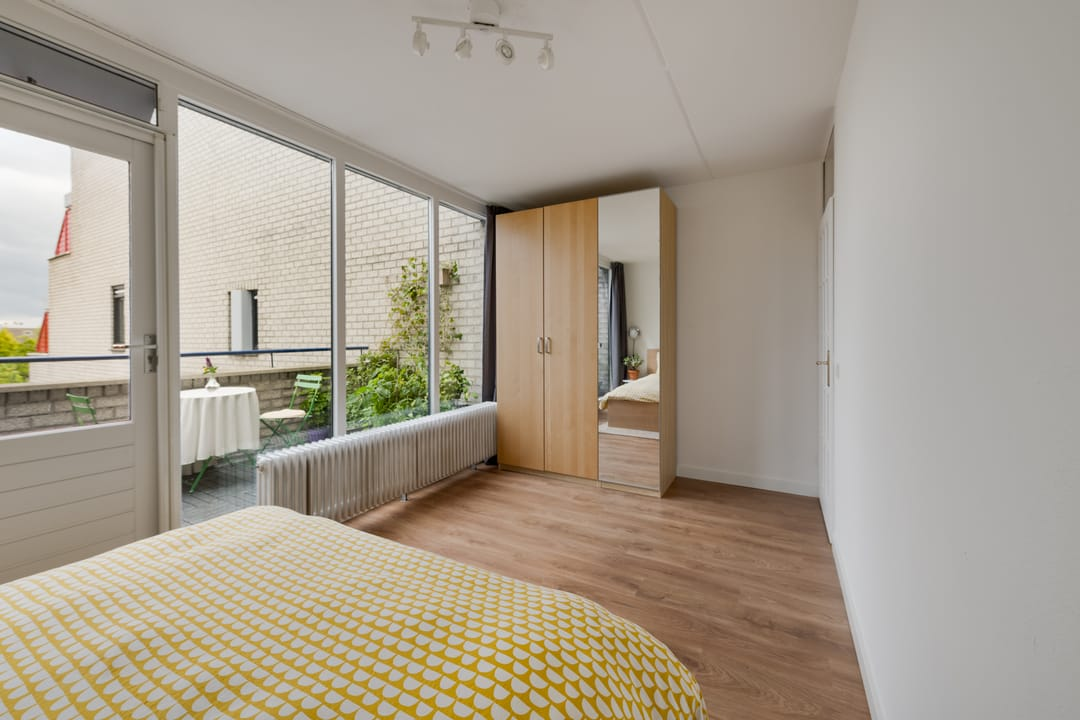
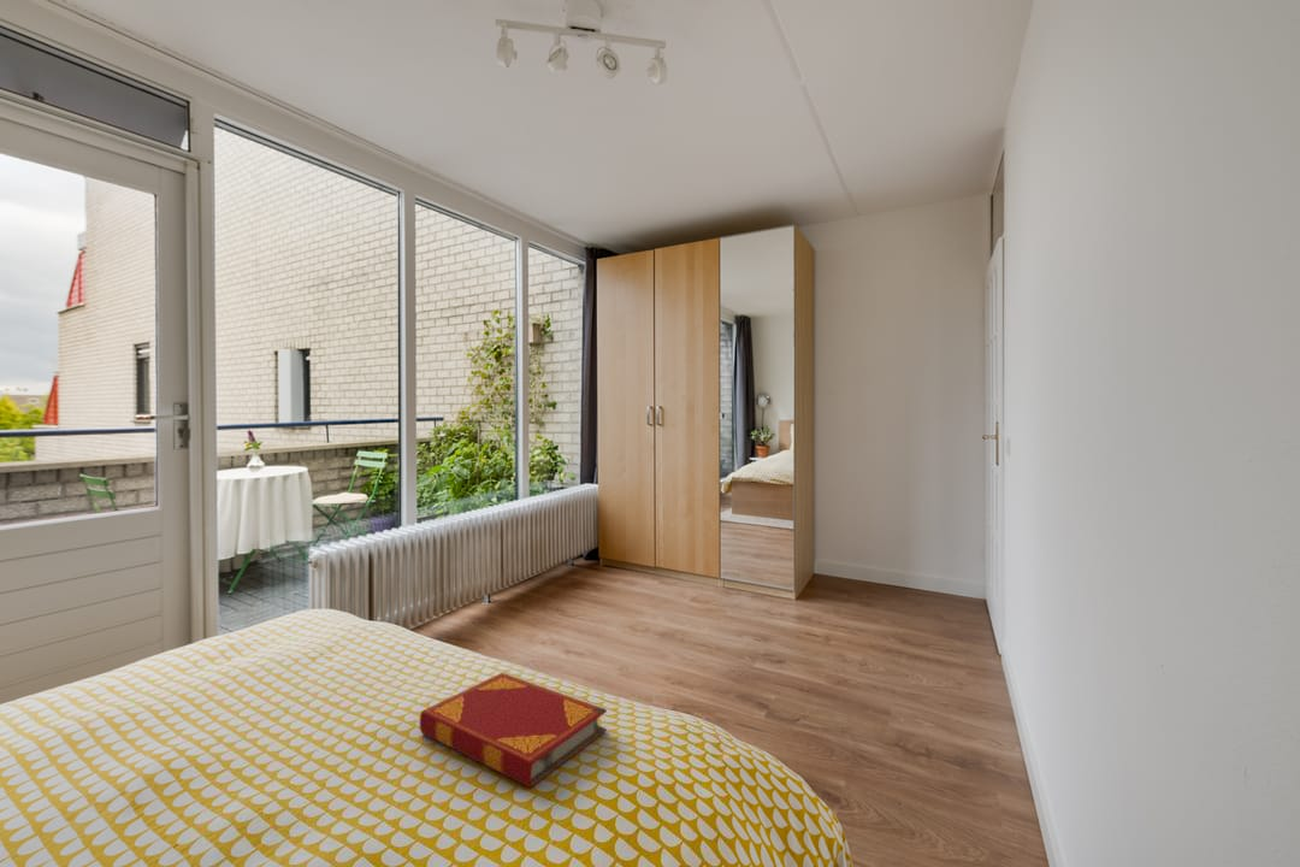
+ hardback book [419,672,608,789]
